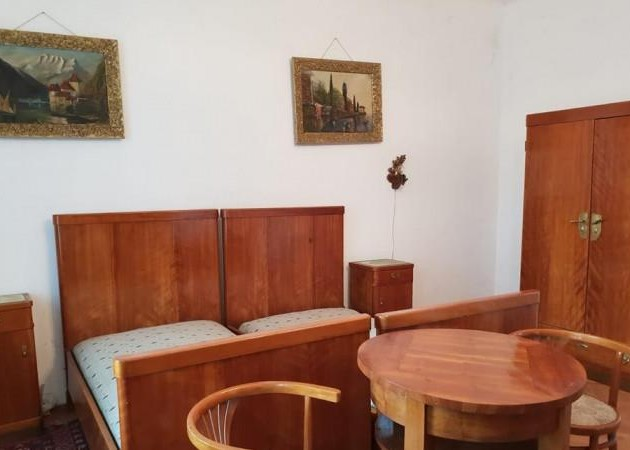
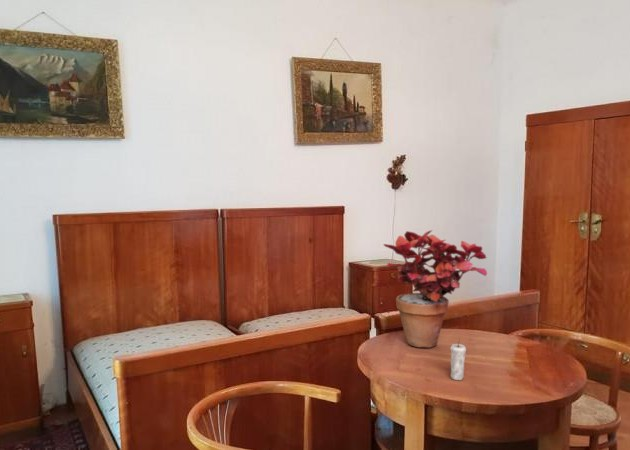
+ candle [449,337,467,381]
+ potted plant [382,229,488,349]
